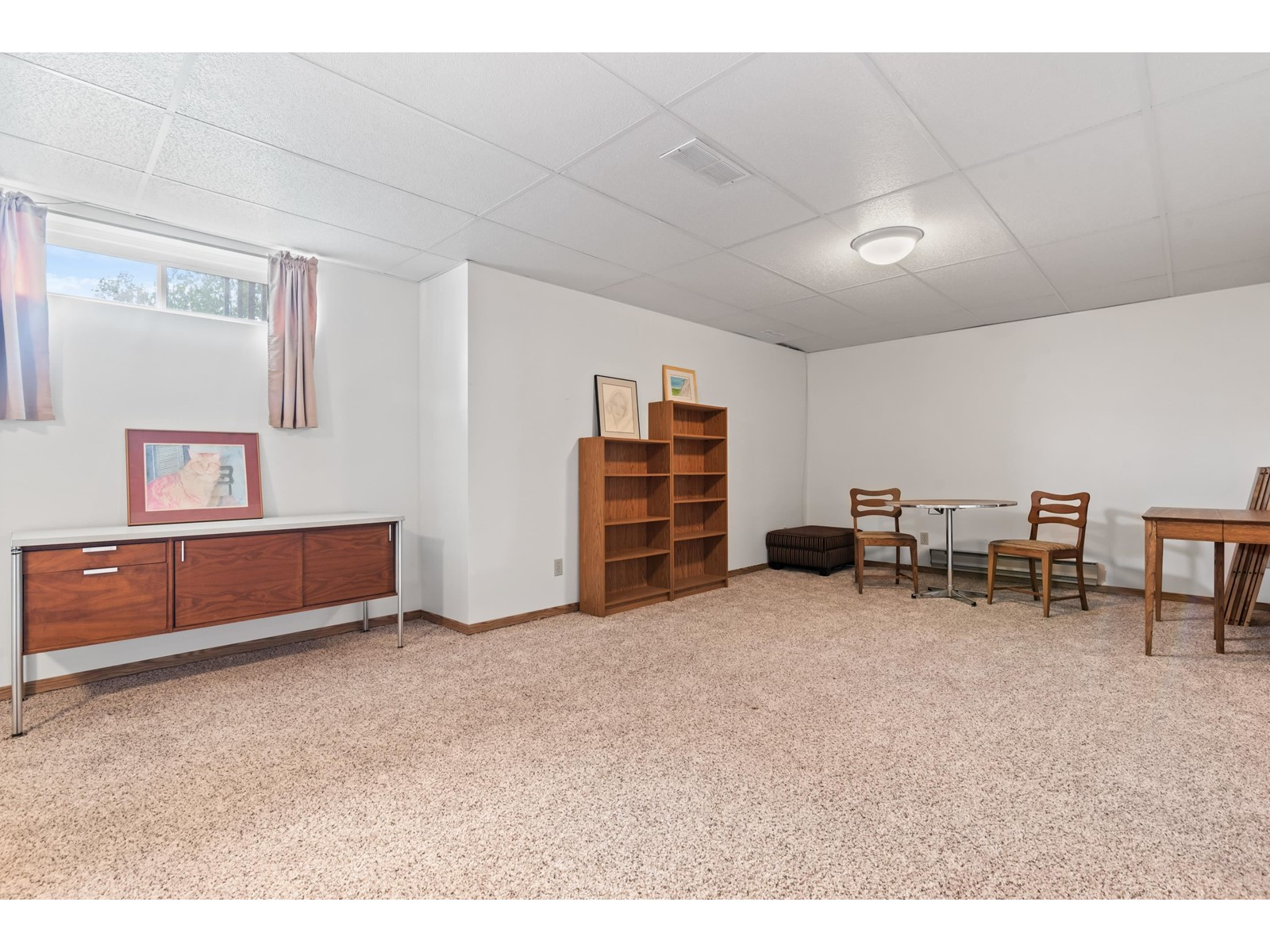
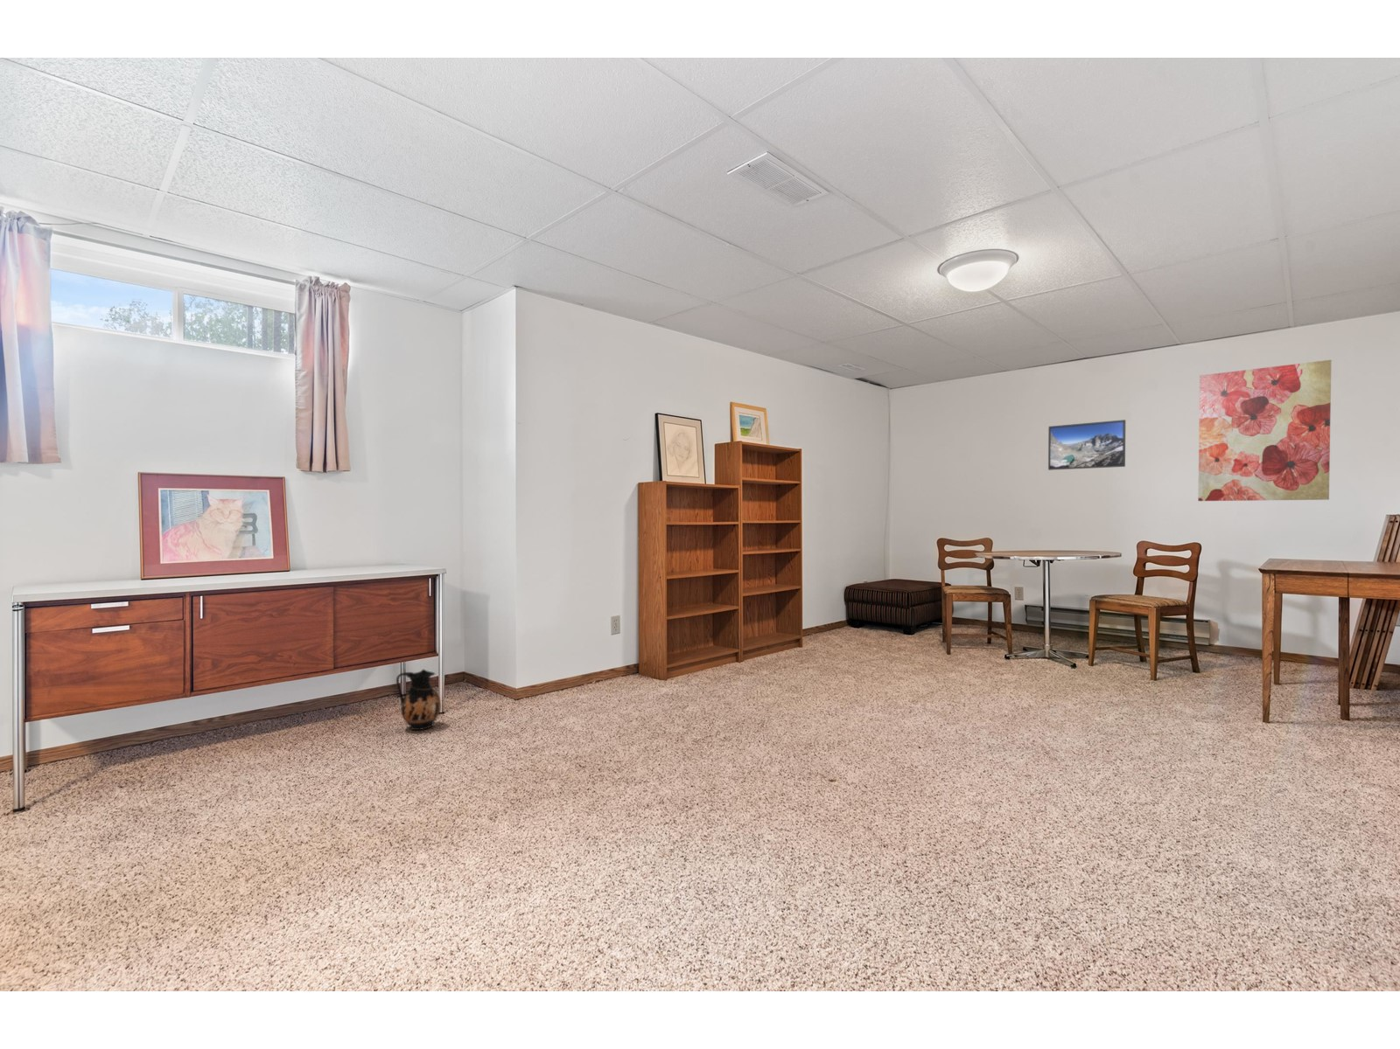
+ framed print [1047,419,1127,472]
+ ceramic jug [396,669,442,731]
+ wall art [1197,359,1333,501]
